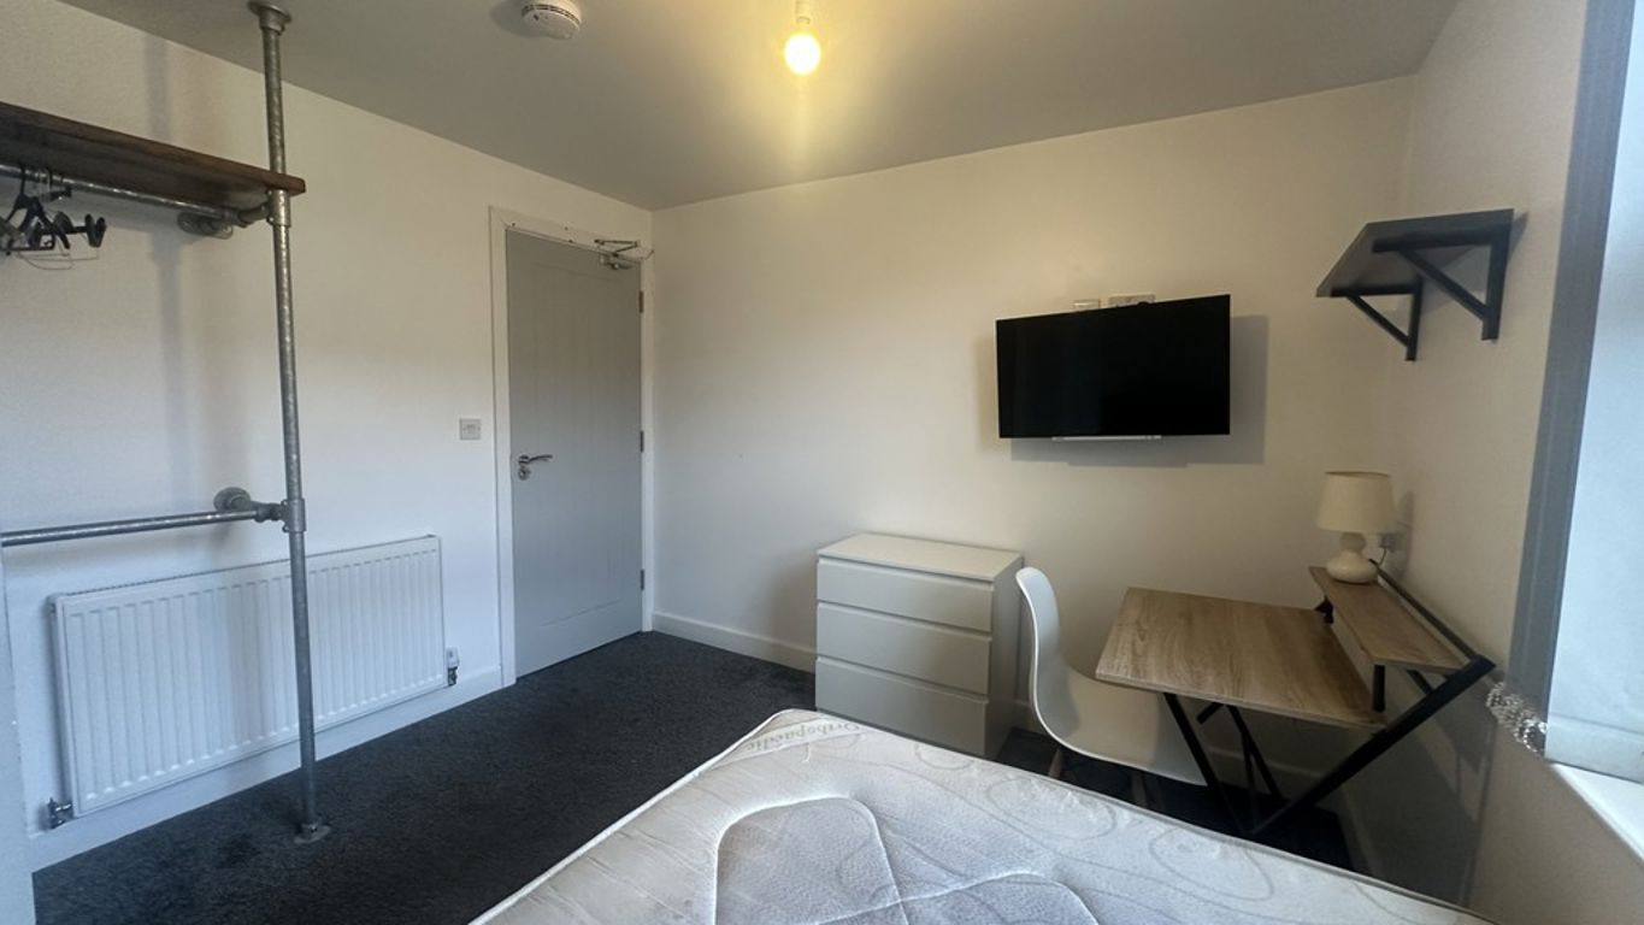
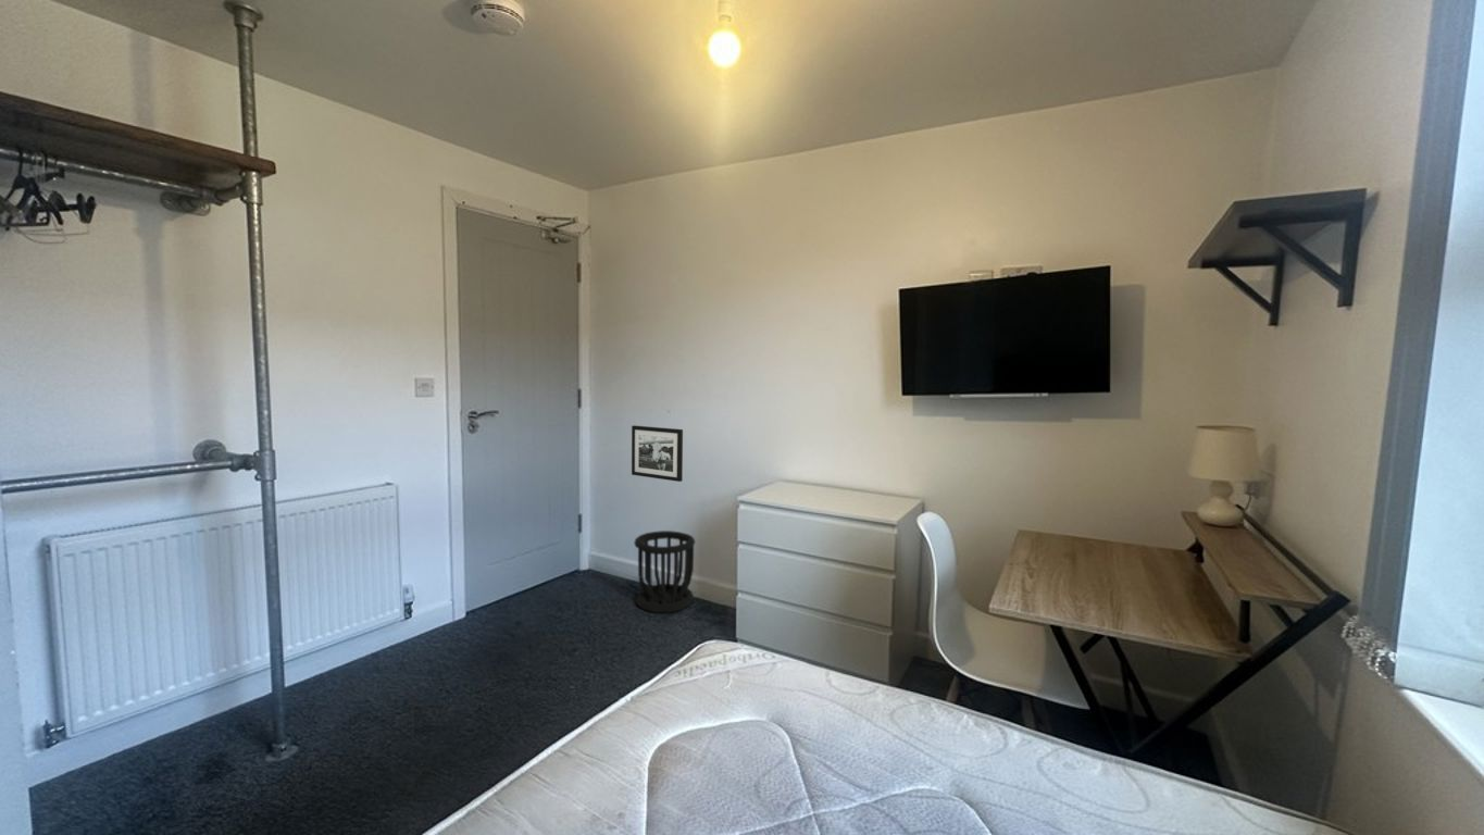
+ wastebasket [633,529,696,613]
+ picture frame [631,424,684,483]
